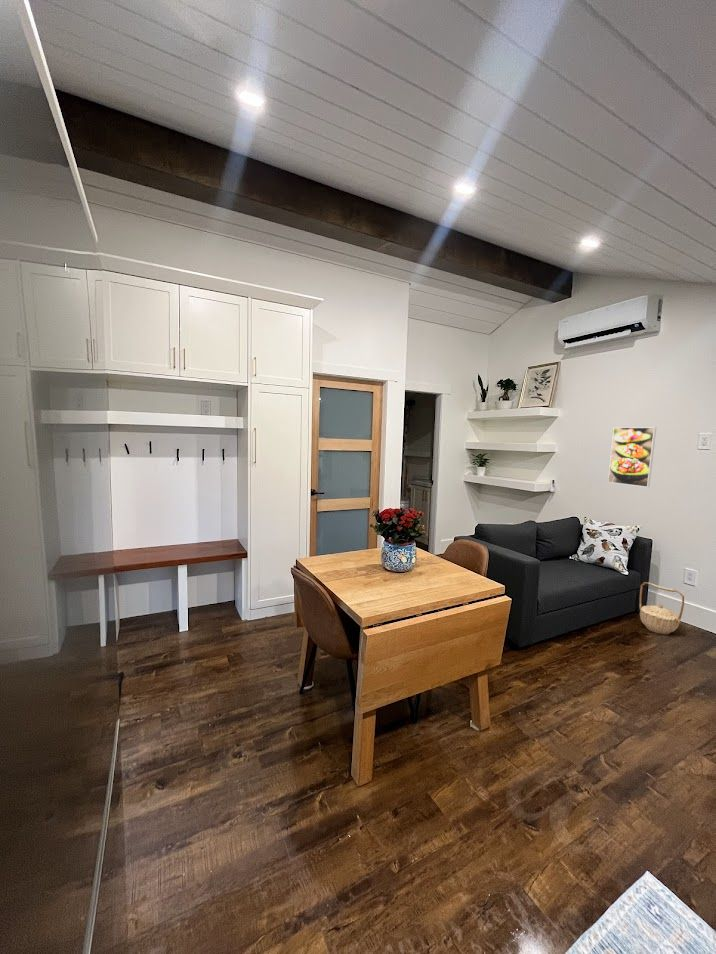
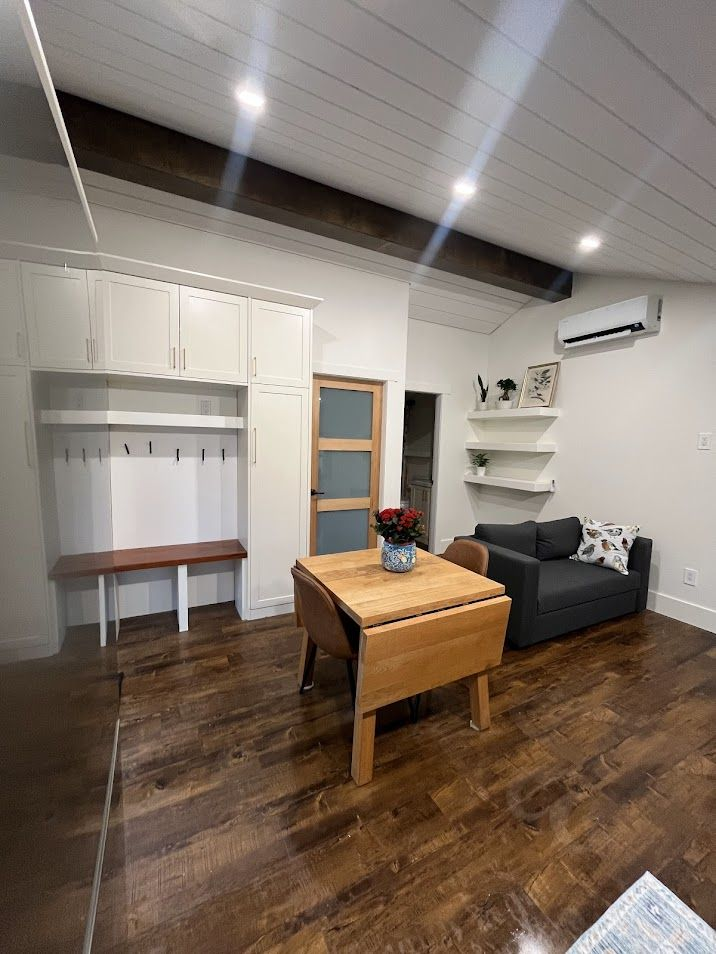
- basket [639,581,685,635]
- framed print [607,426,657,488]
